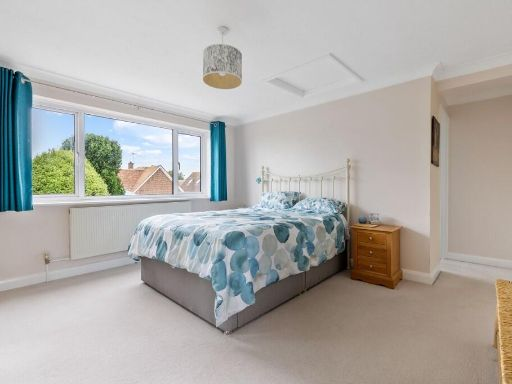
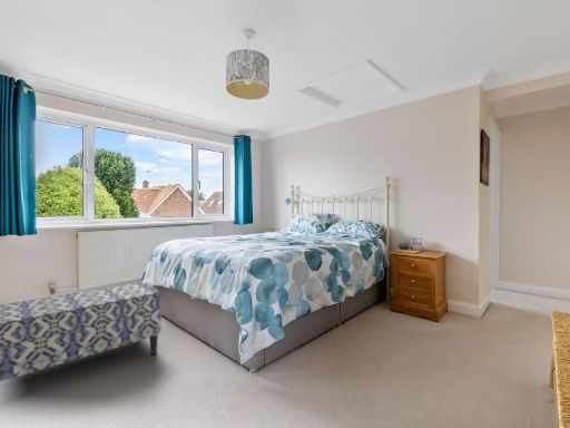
+ bench [0,282,163,382]
